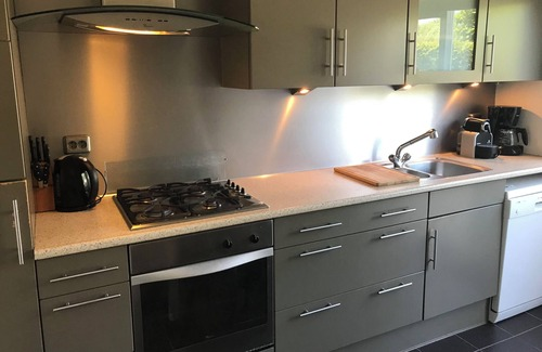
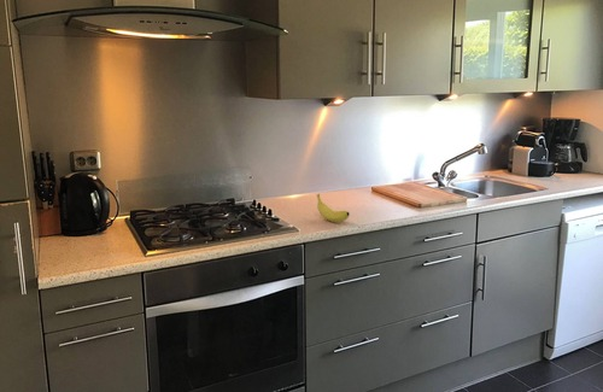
+ fruit [316,193,351,223]
